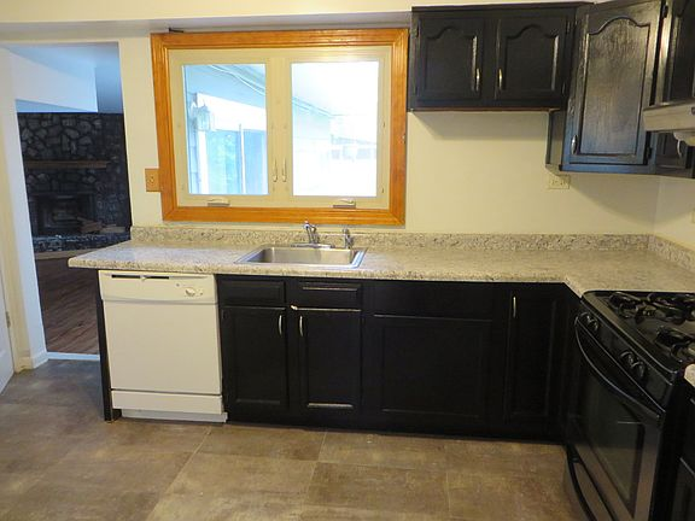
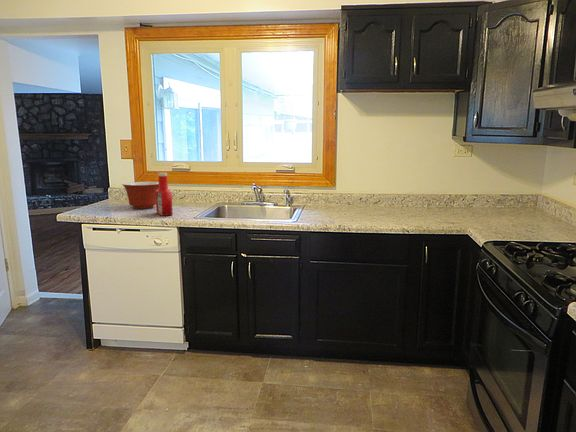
+ mixing bowl [121,181,159,210]
+ soap bottle [155,172,174,217]
